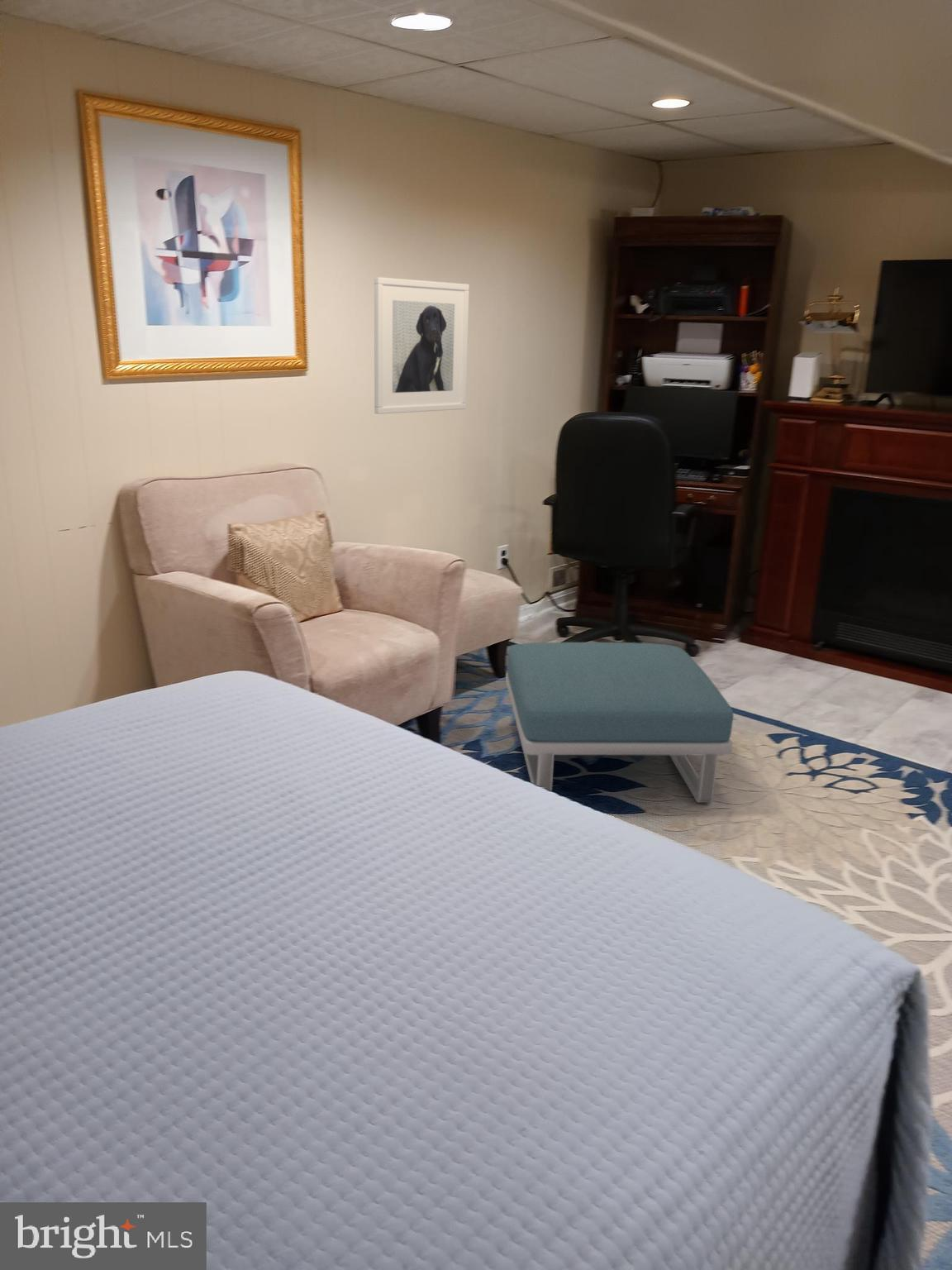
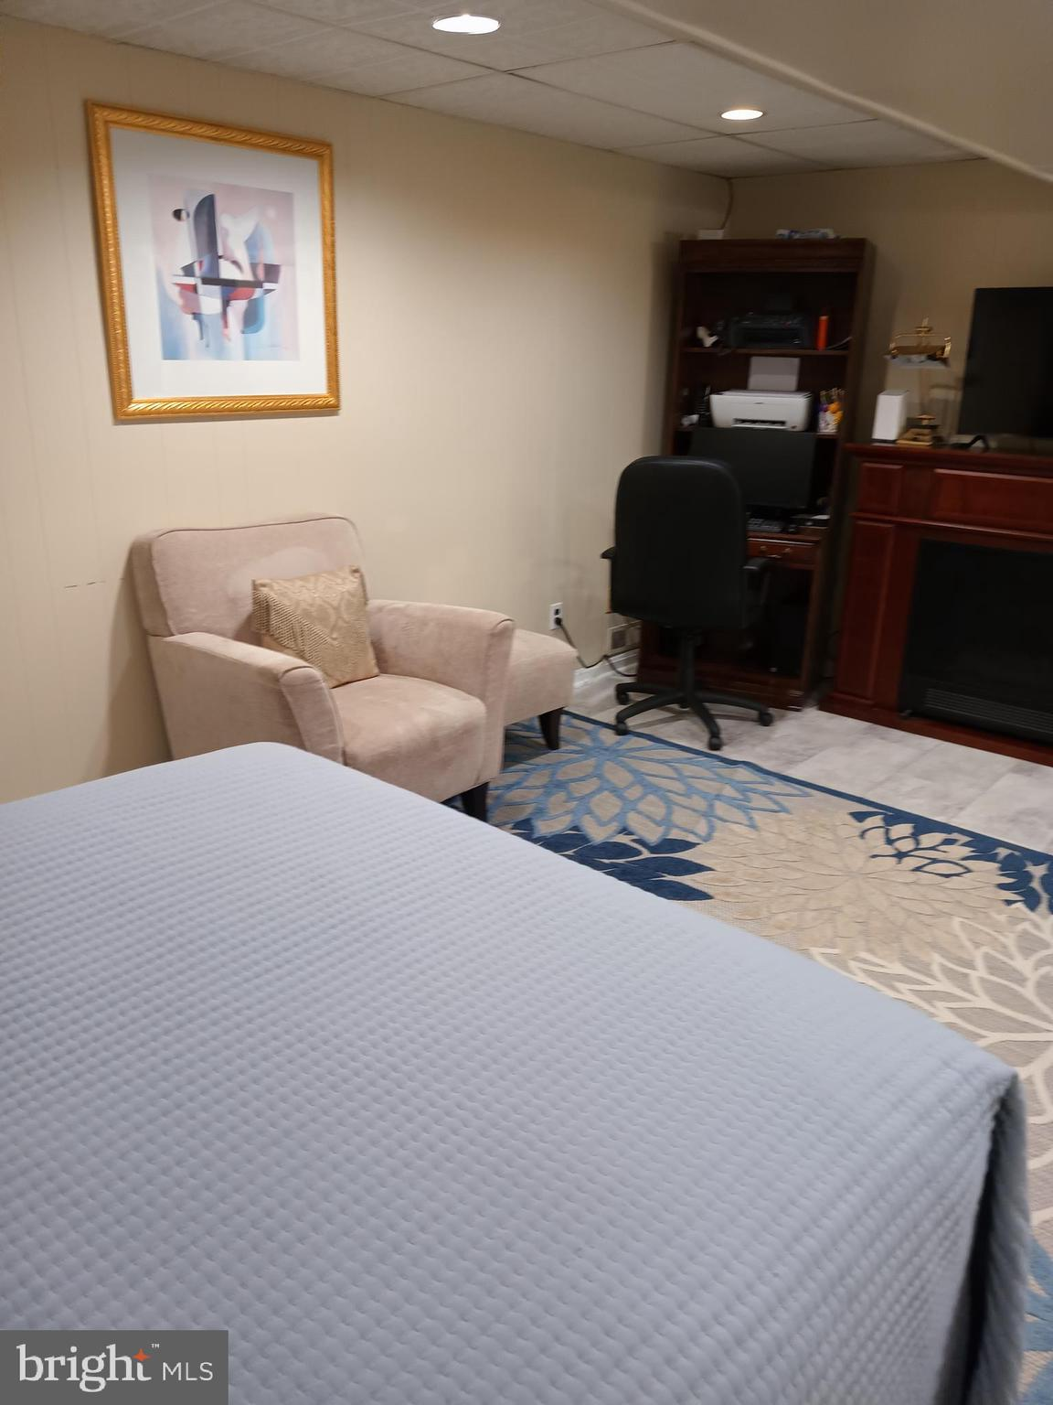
- footstool [505,642,734,804]
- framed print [374,276,470,415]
